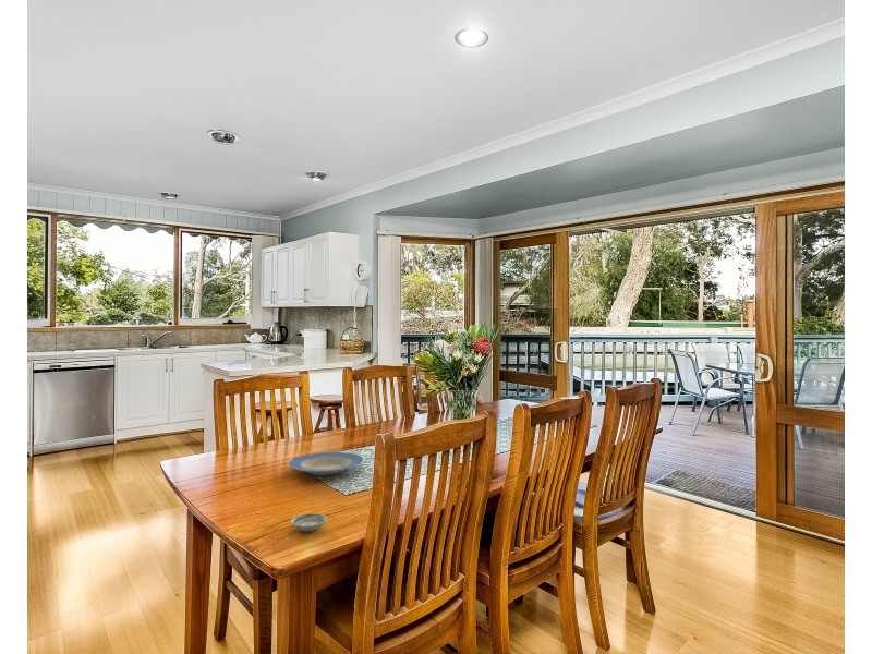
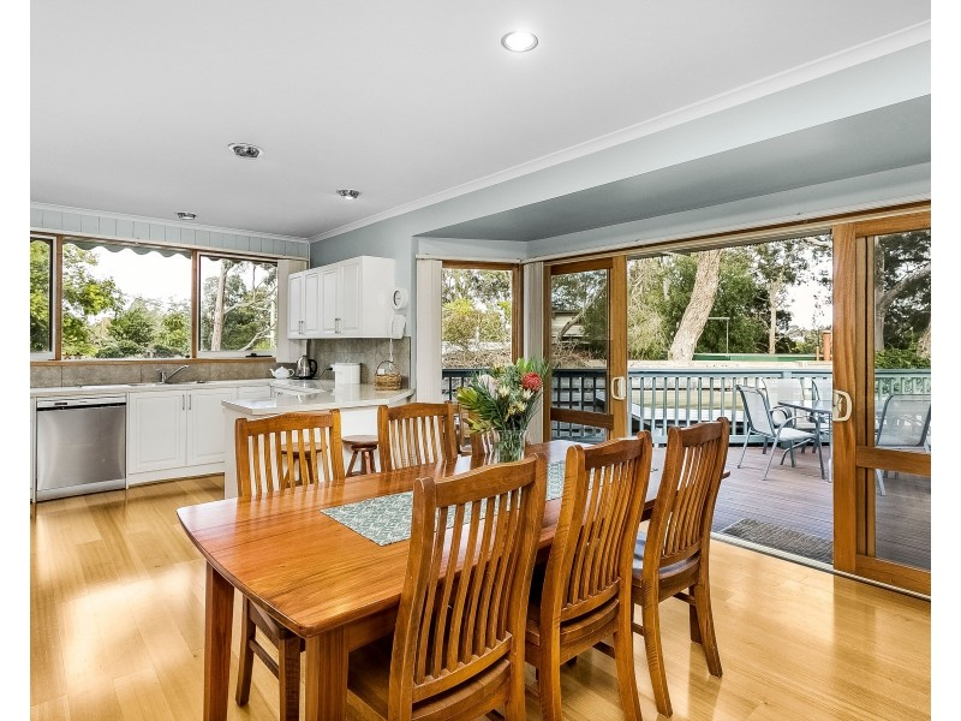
- saucer [290,512,328,532]
- plate [287,451,364,476]
